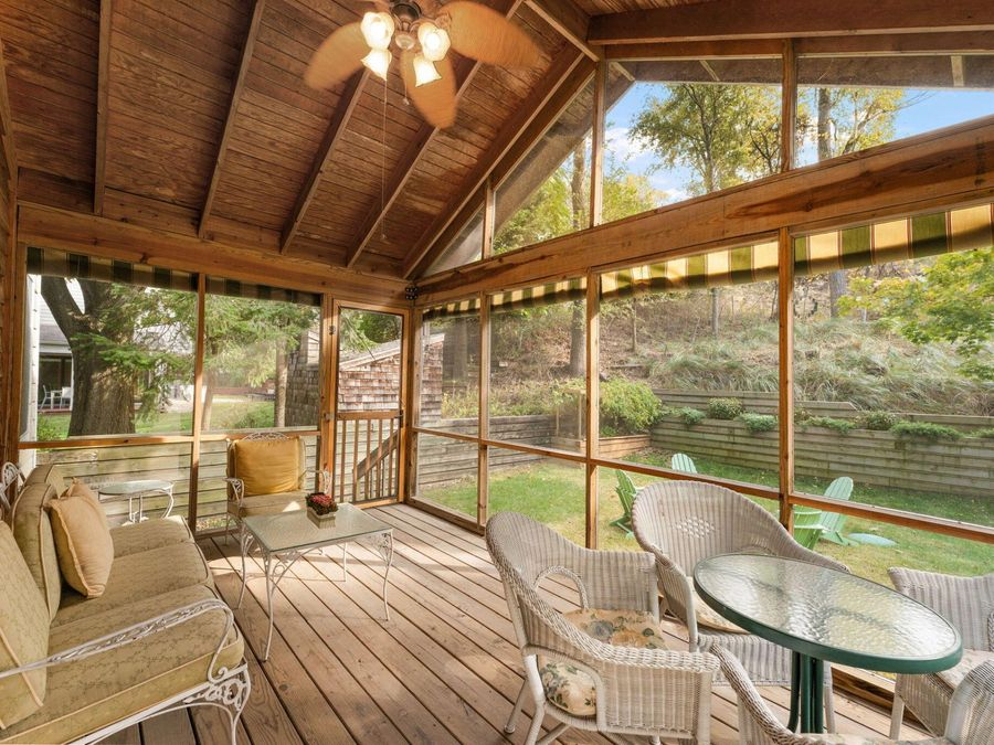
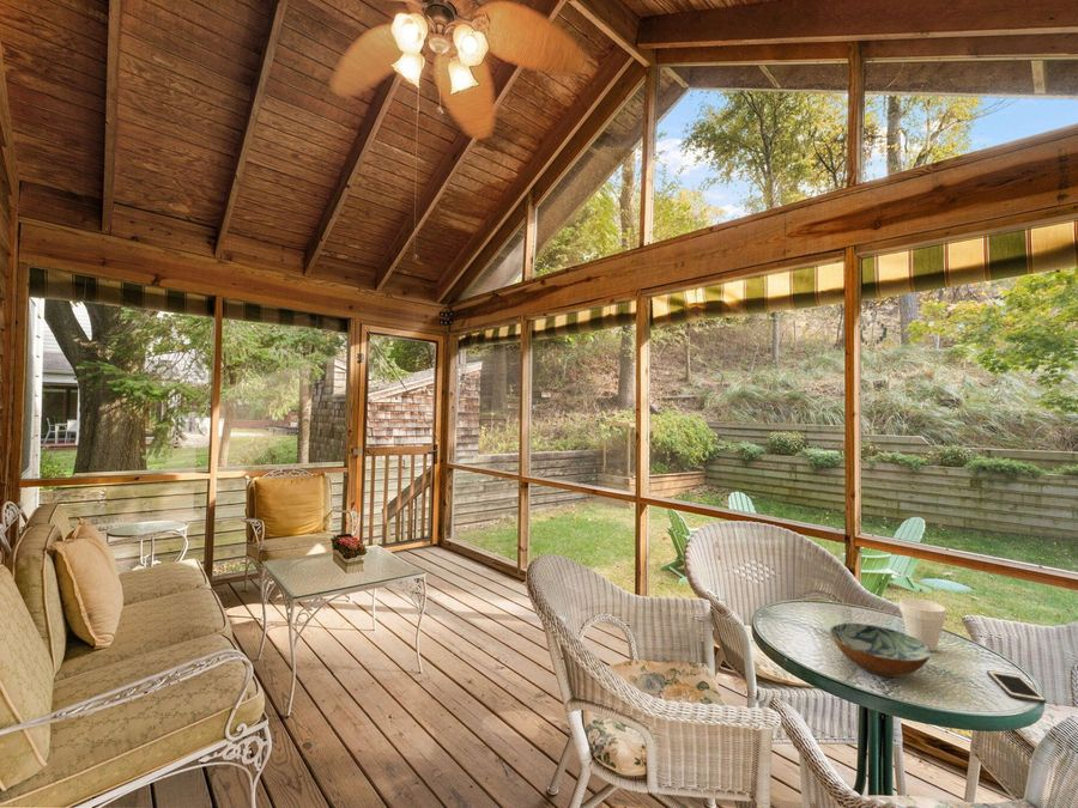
+ cell phone [986,669,1048,704]
+ bowl [829,622,933,678]
+ cup [898,597,947,652]
